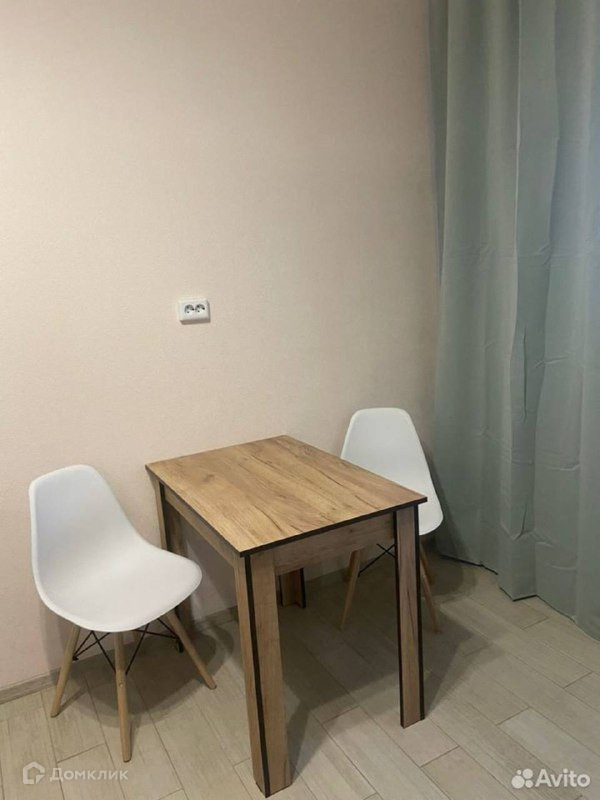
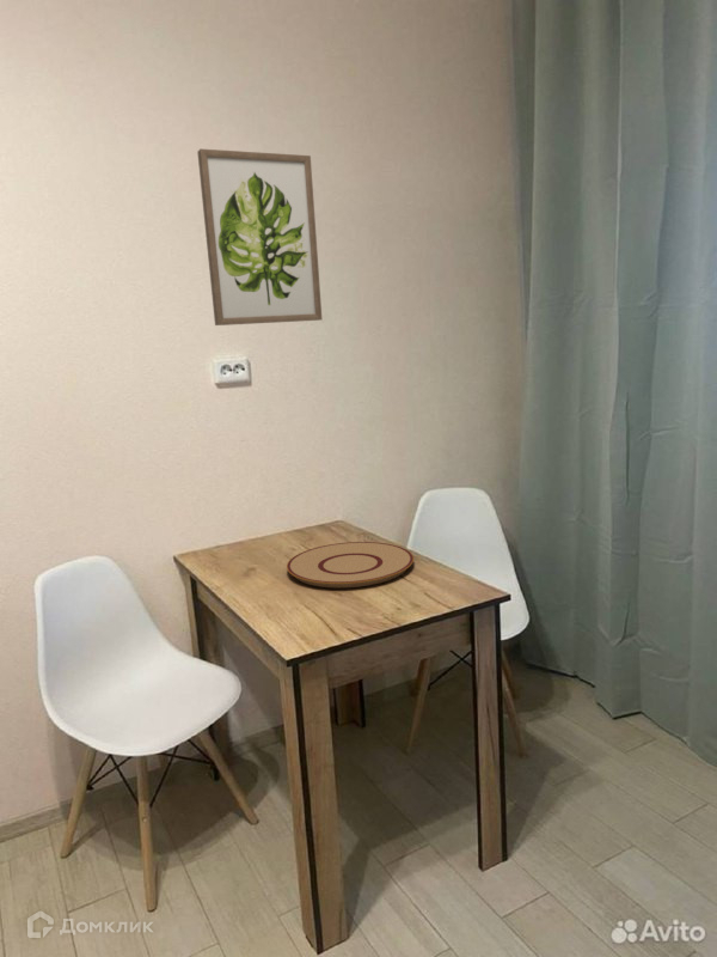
+ plate [286,541,415,589]
+ wall art [196,148,323,327]
